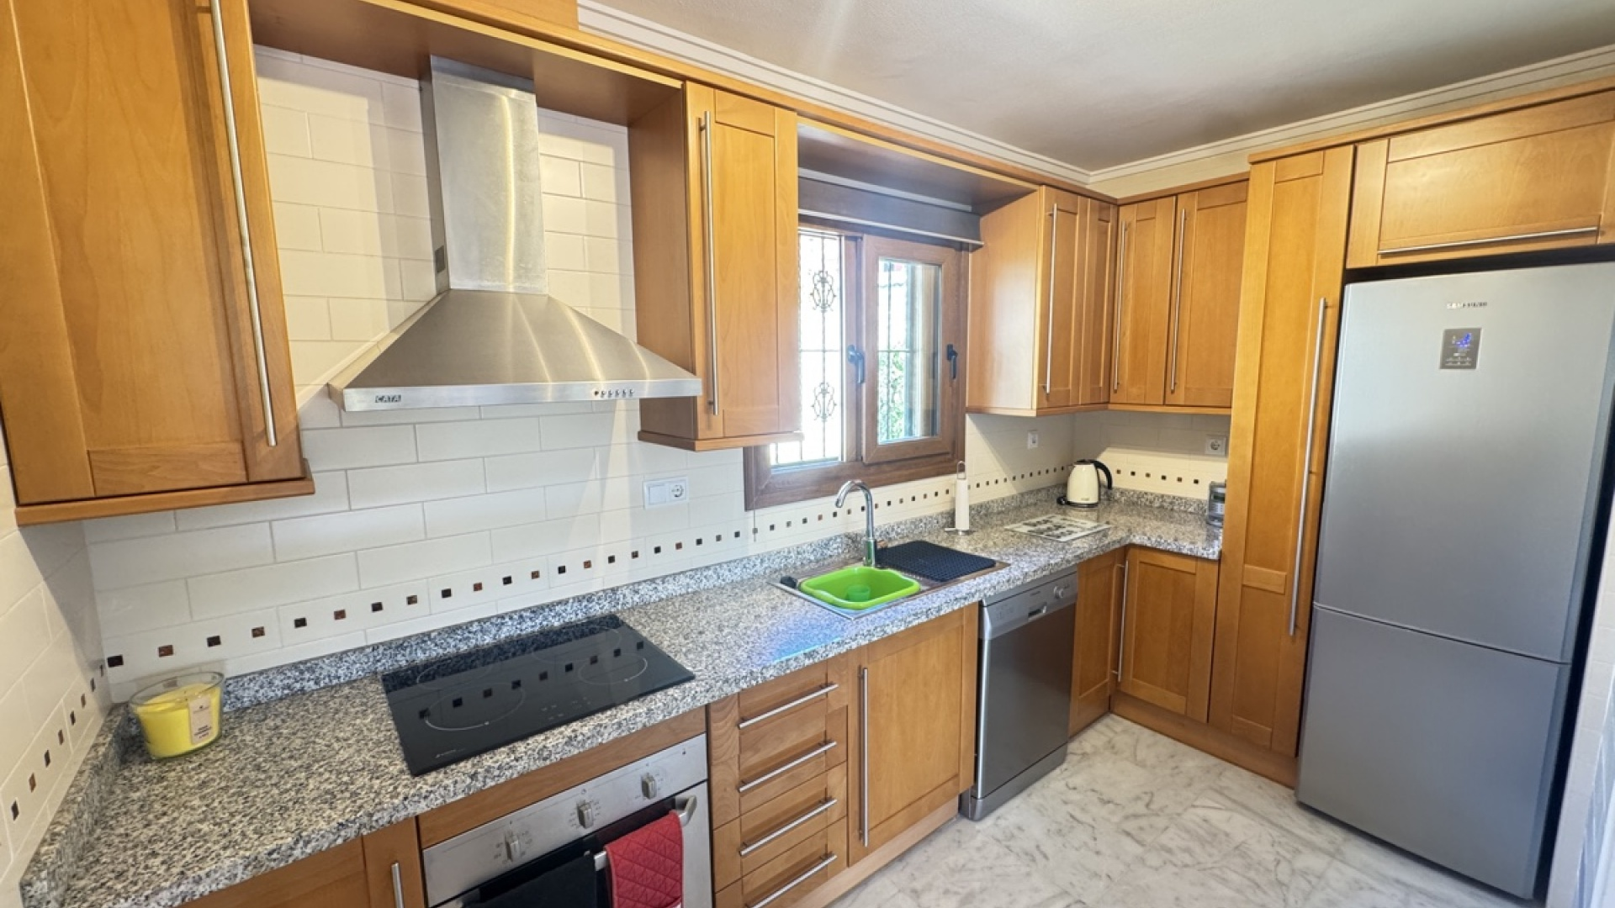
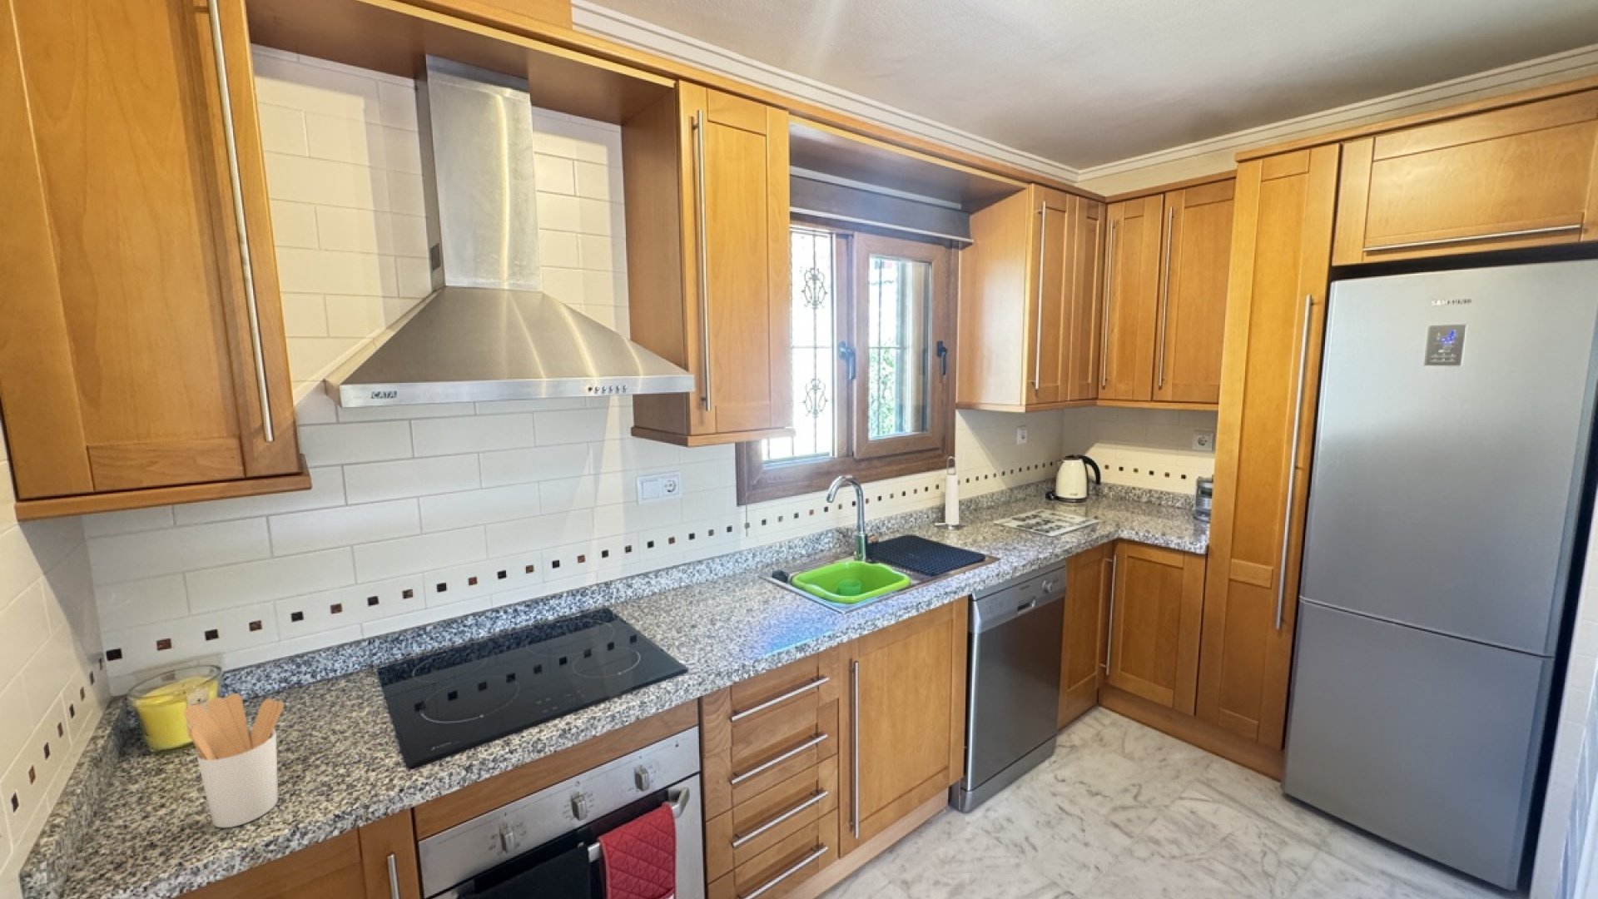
+ utensil holder [183,693,284,829]
